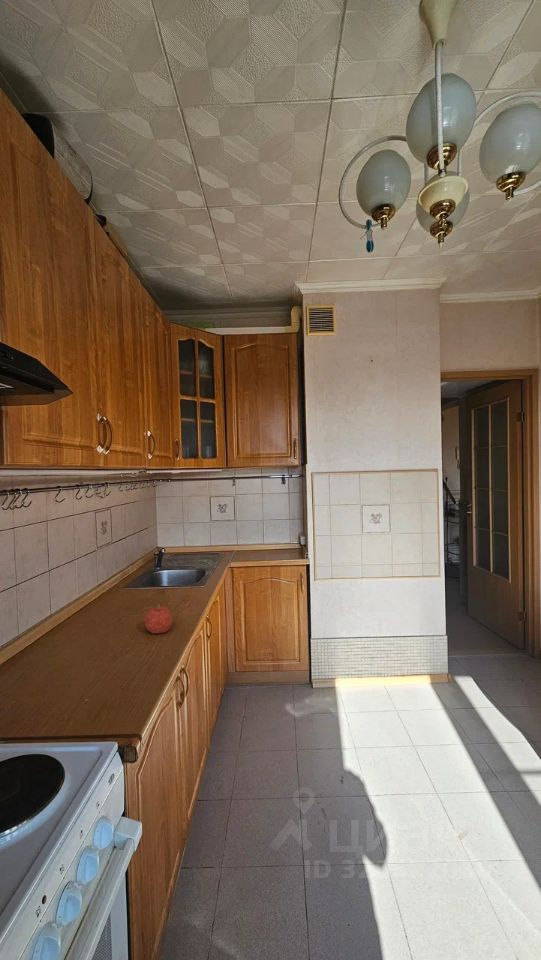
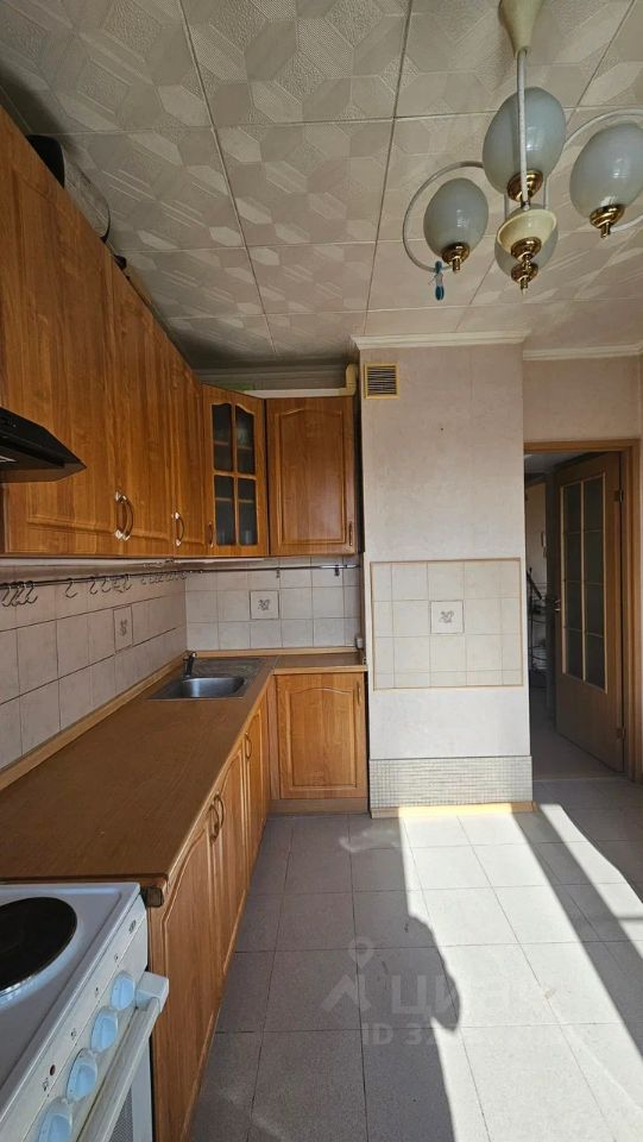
- fruit [144,604,173,634]
